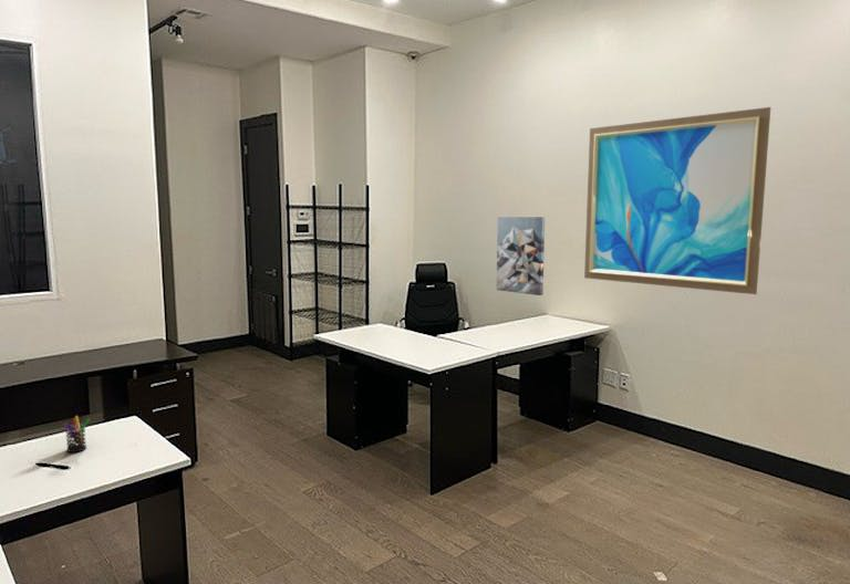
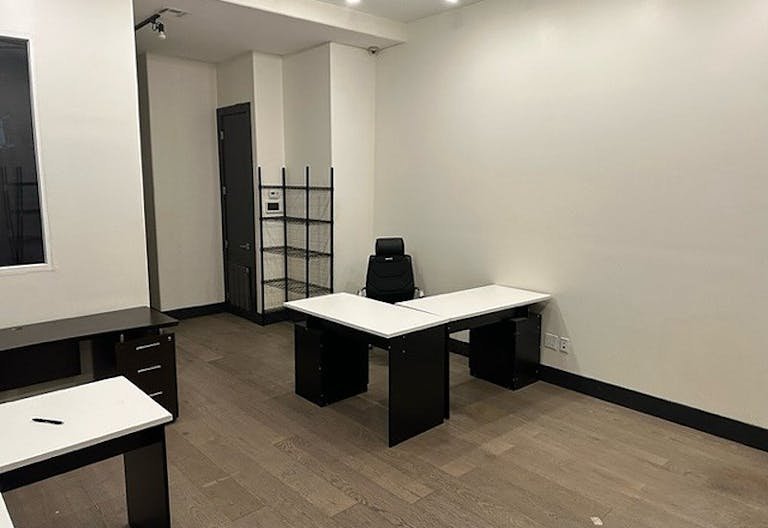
- pen holder [62,415,91,453]
- wall art [583,106,771,295]
- wall art [496,216,546,296]
